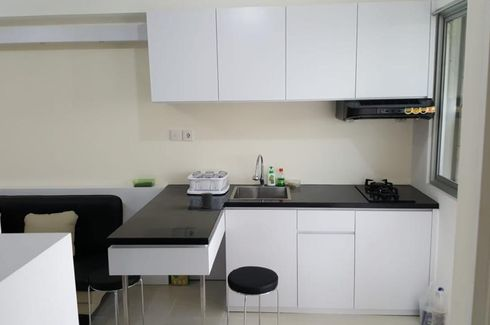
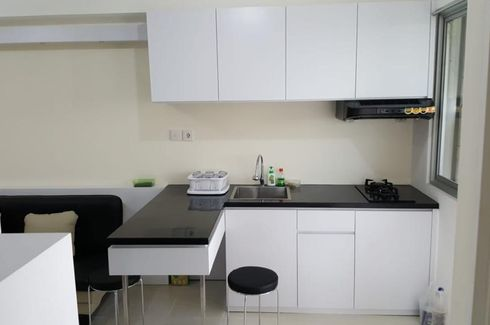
- mug [195,192,214,210]
